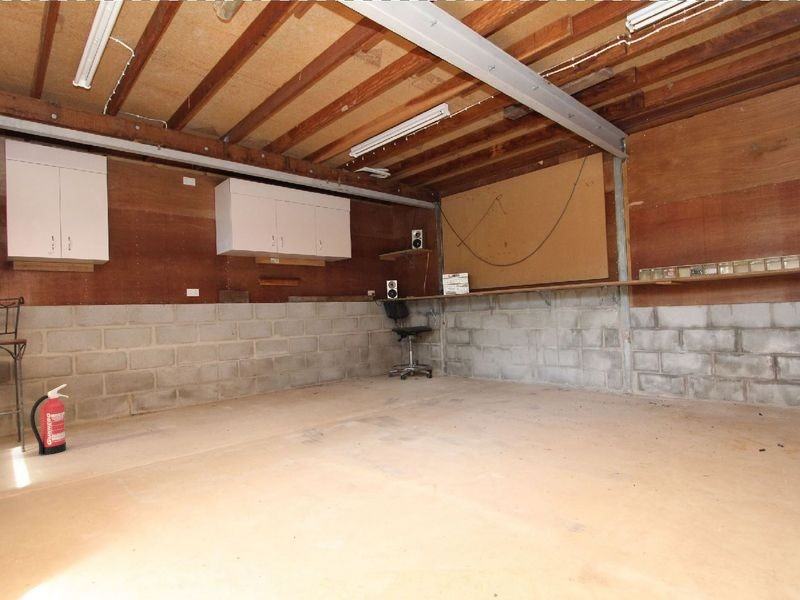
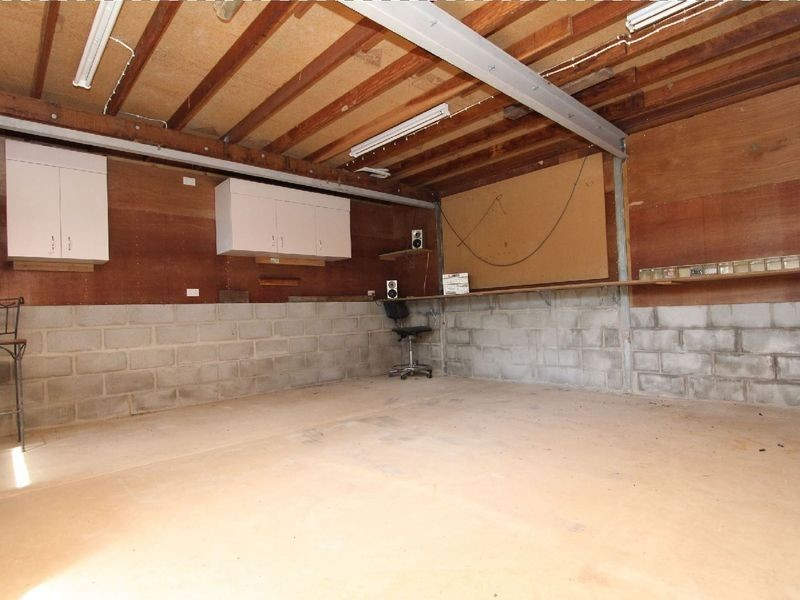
- fire extinguisher [29,383,69,456]
